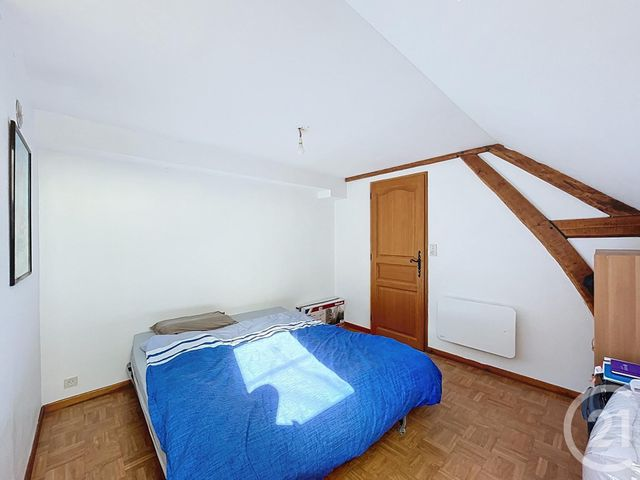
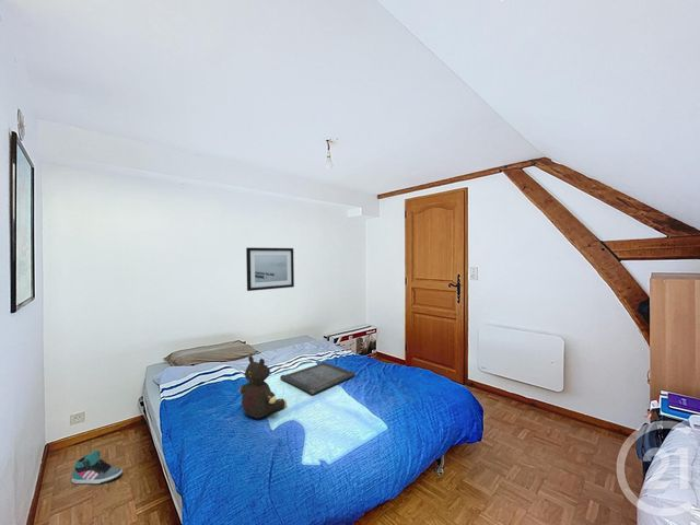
+ wall art [245,246,295,292]
+ teddy bear [238,354,288,419]
+ sneaker [71,448,124,486]
+ serving tray [279,361,357,396]
